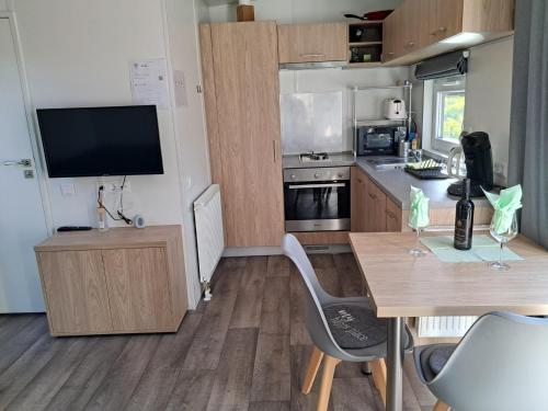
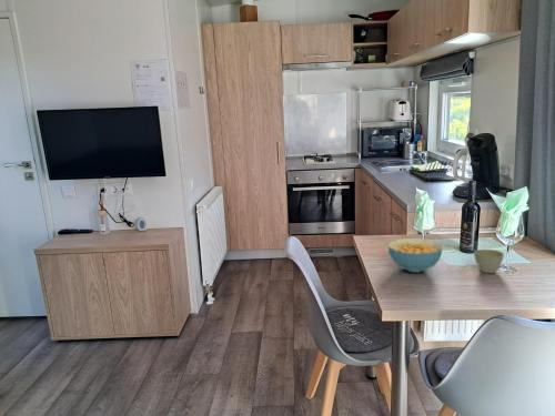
+ cereal bowl [387,237,444,274]
+ flower pot [473,248,505,274]
